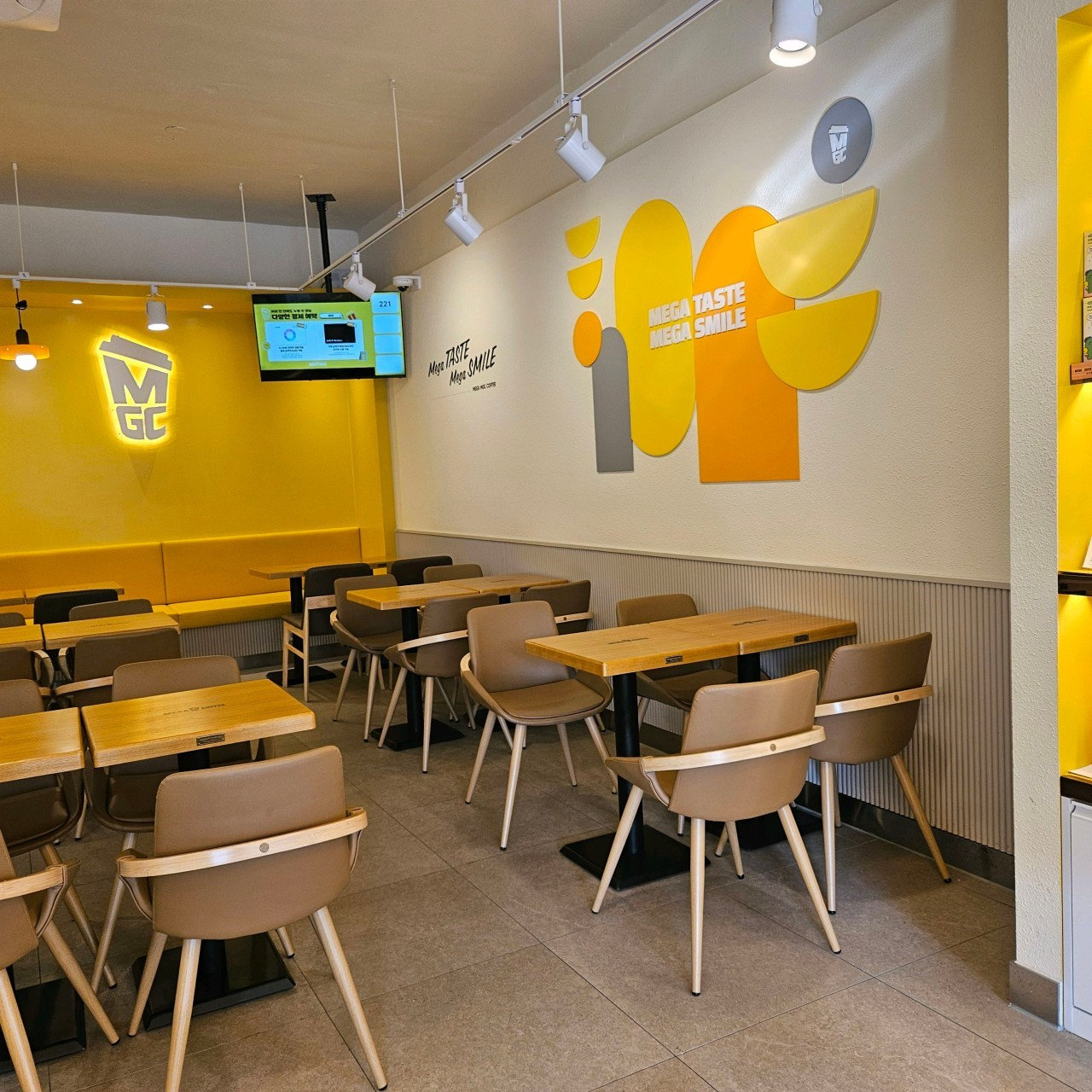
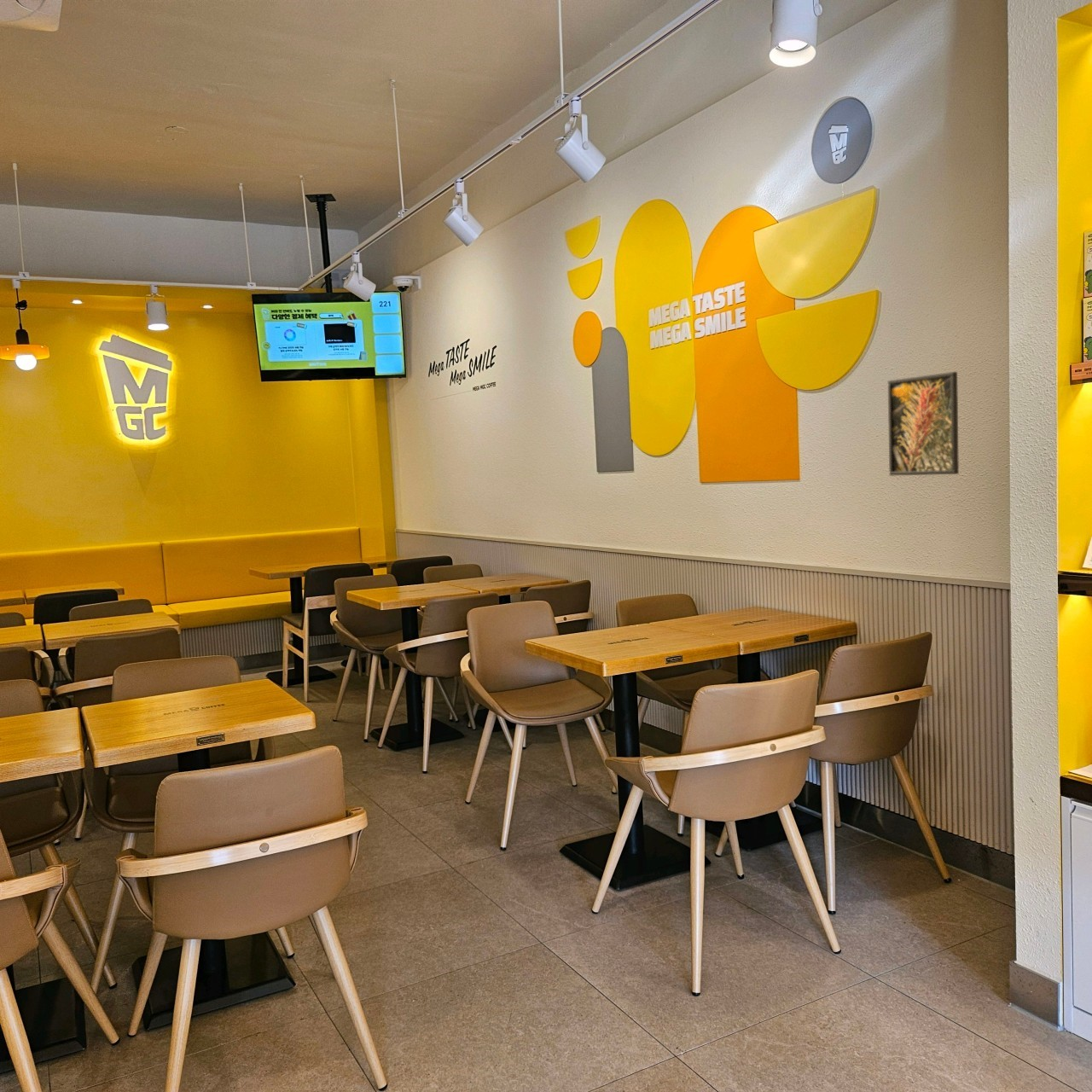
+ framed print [887,371,960,477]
